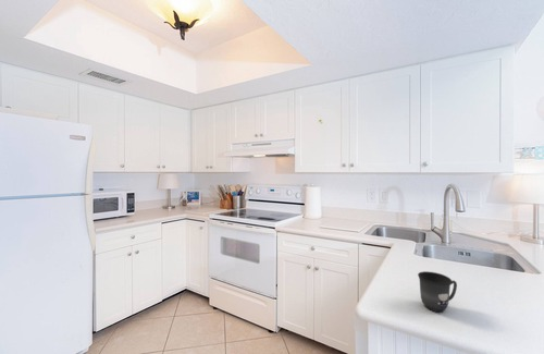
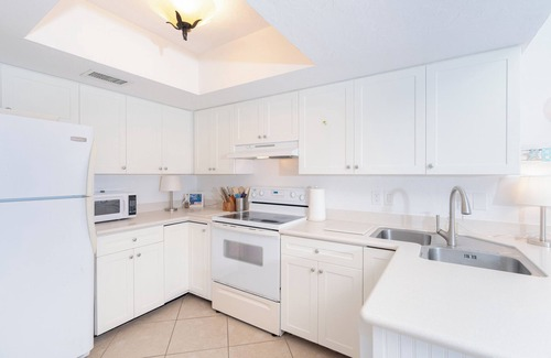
- mug [417,270,458,313]
